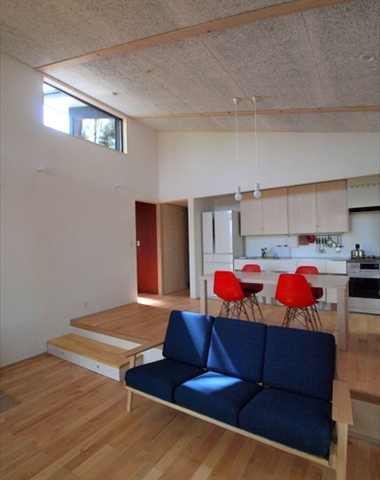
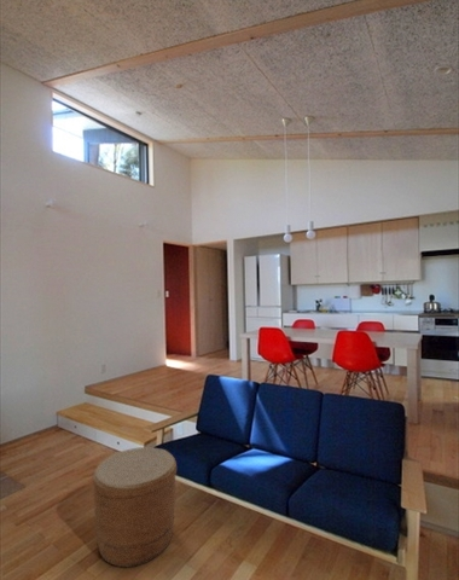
+ basket [92,446,178,569]
